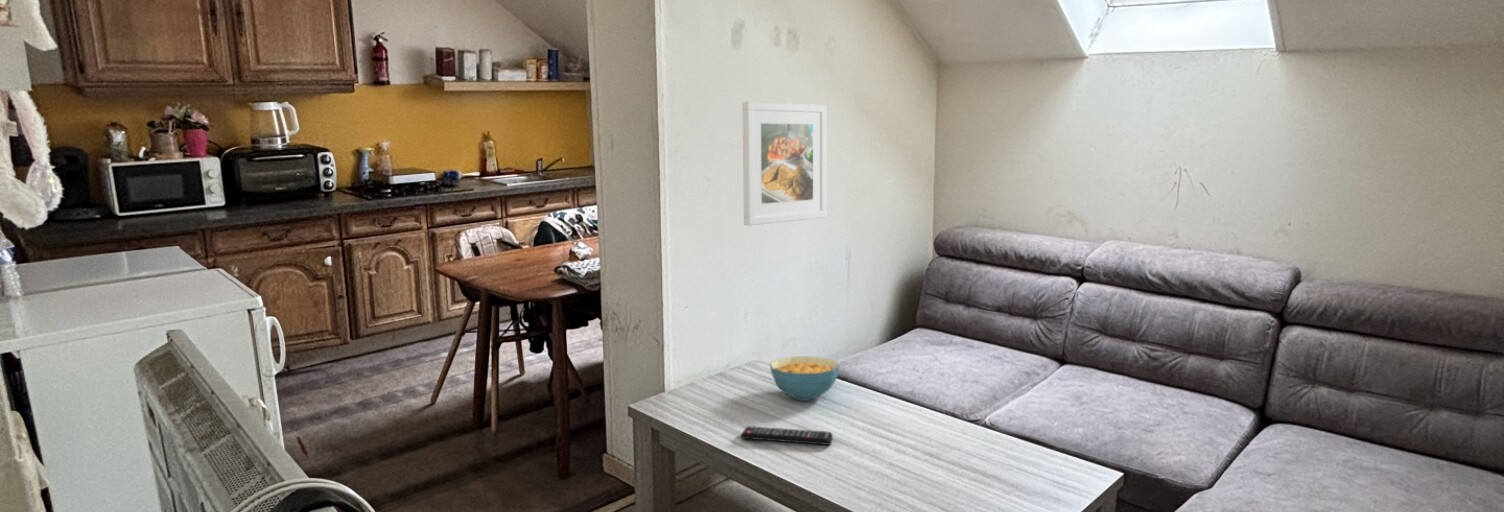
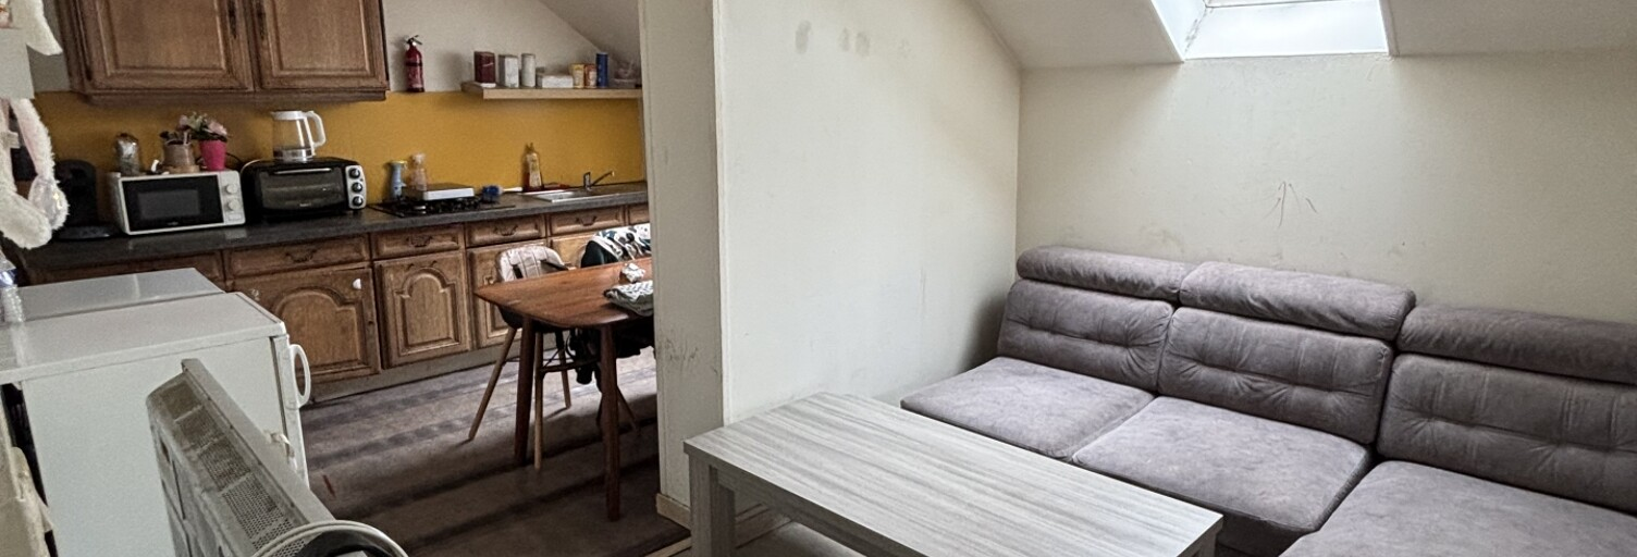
- remote control [739,425,834,446]
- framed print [742,101,827,226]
- cereal bowl [769,355,840,402]
